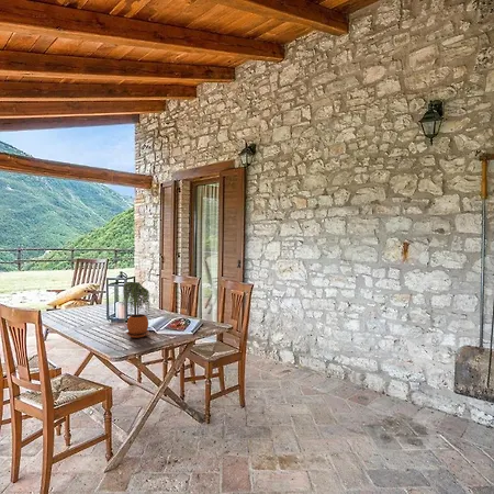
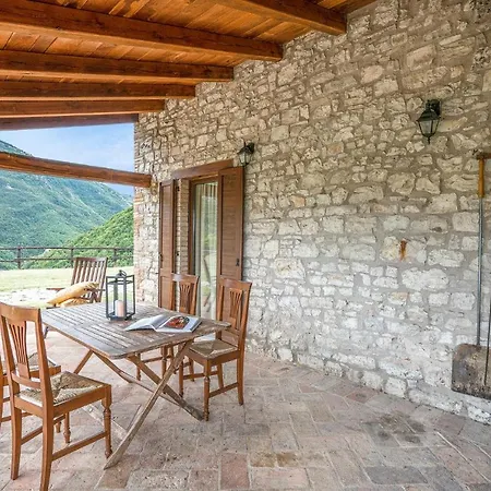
- potted plant [121,281,151,339]
